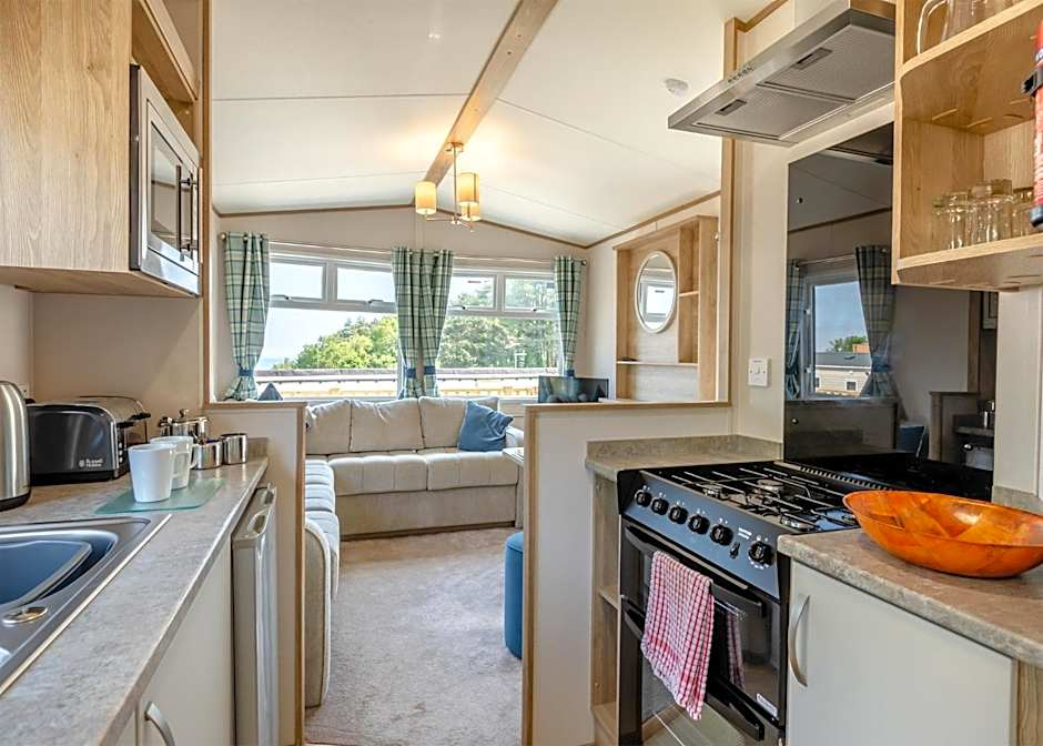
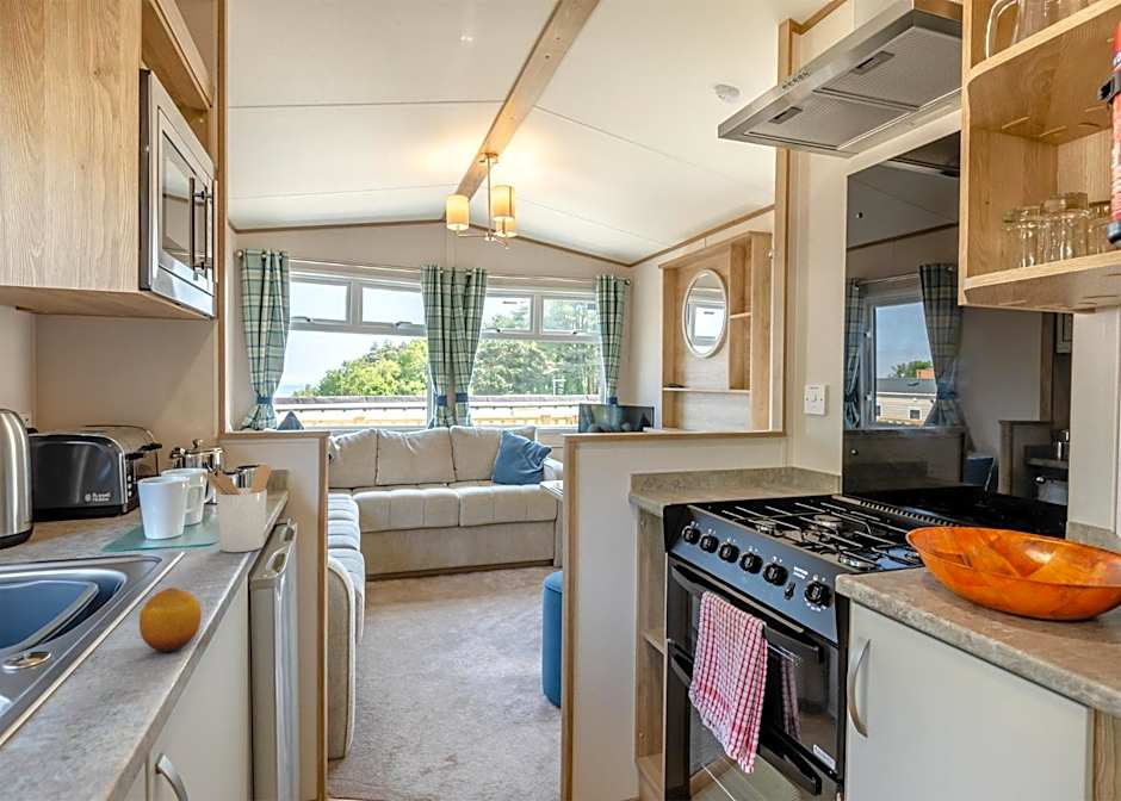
+ utensil holder [200,464,272,553]
+ fruit [138,586,203,653]
